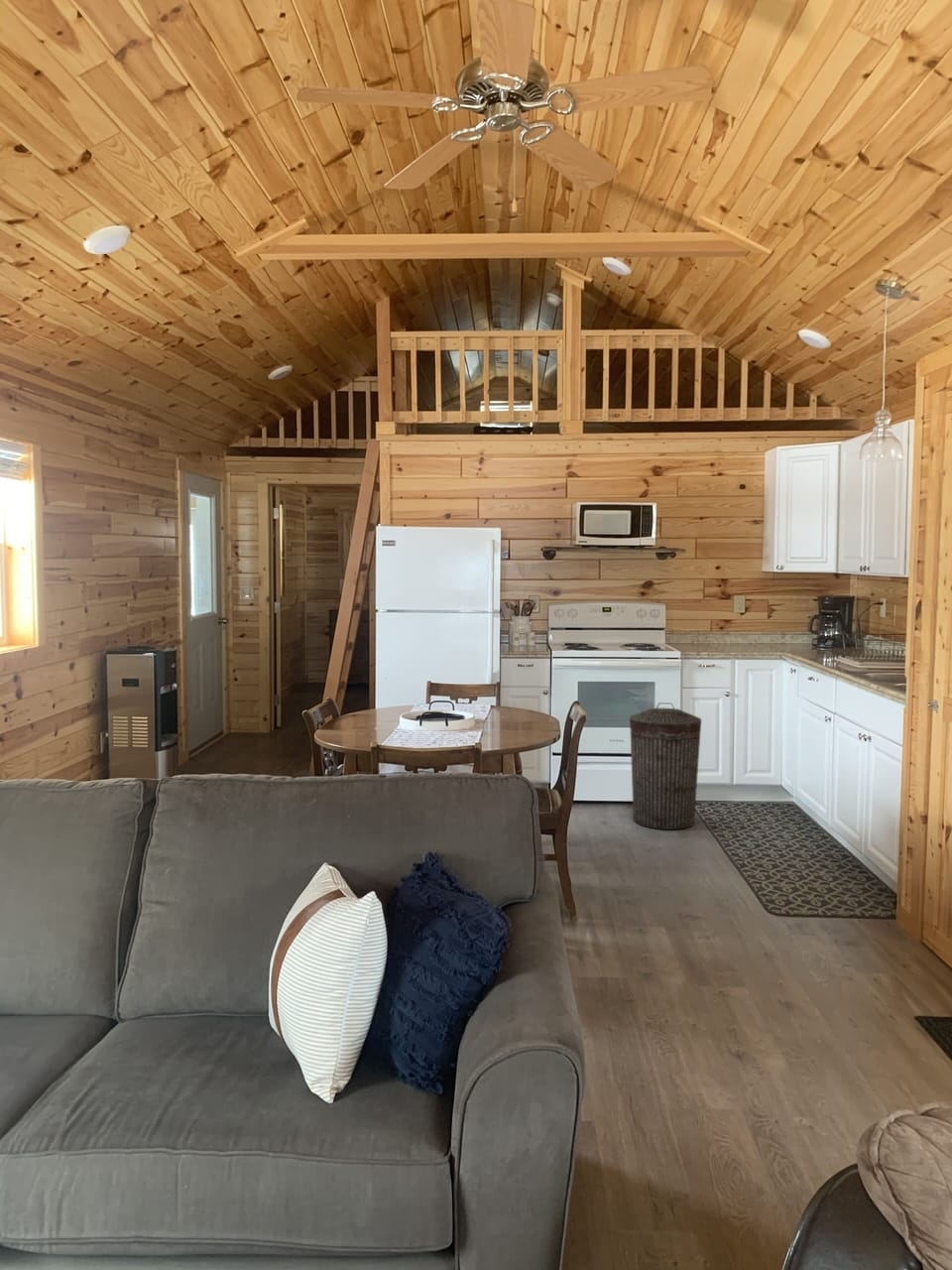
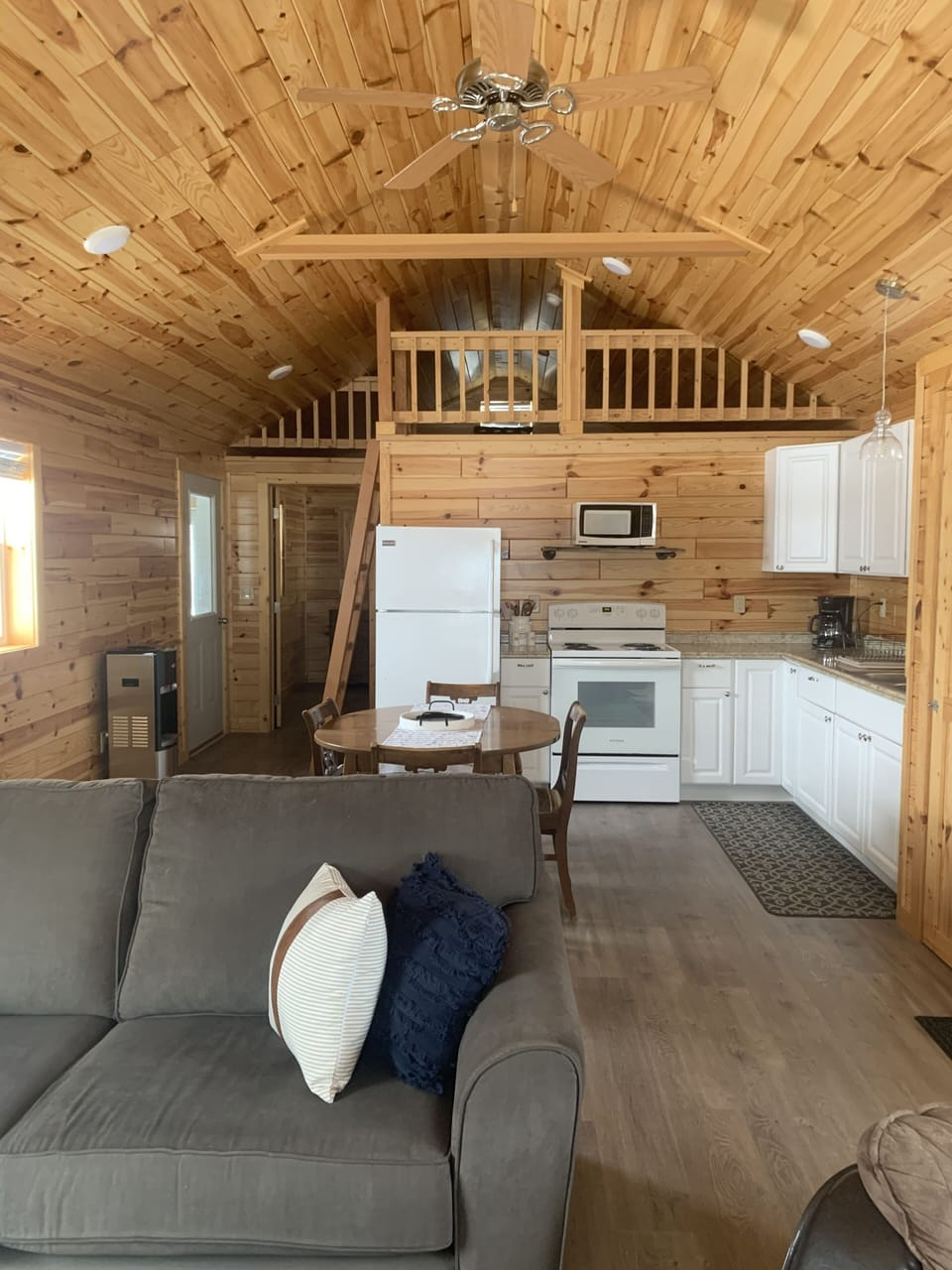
- trash can [629,701,702,830]
